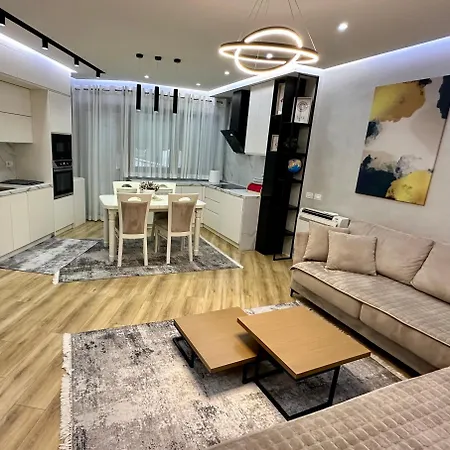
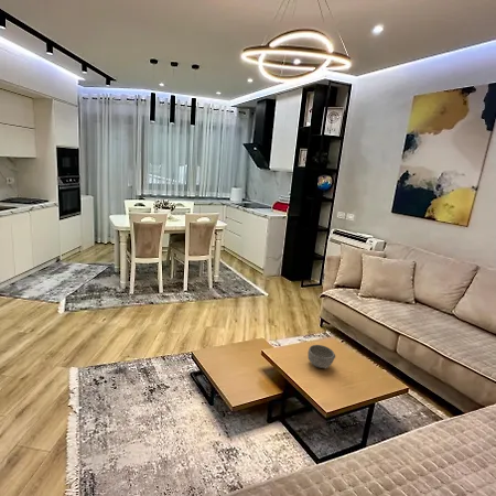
+ bowl [306,344,336,369]
